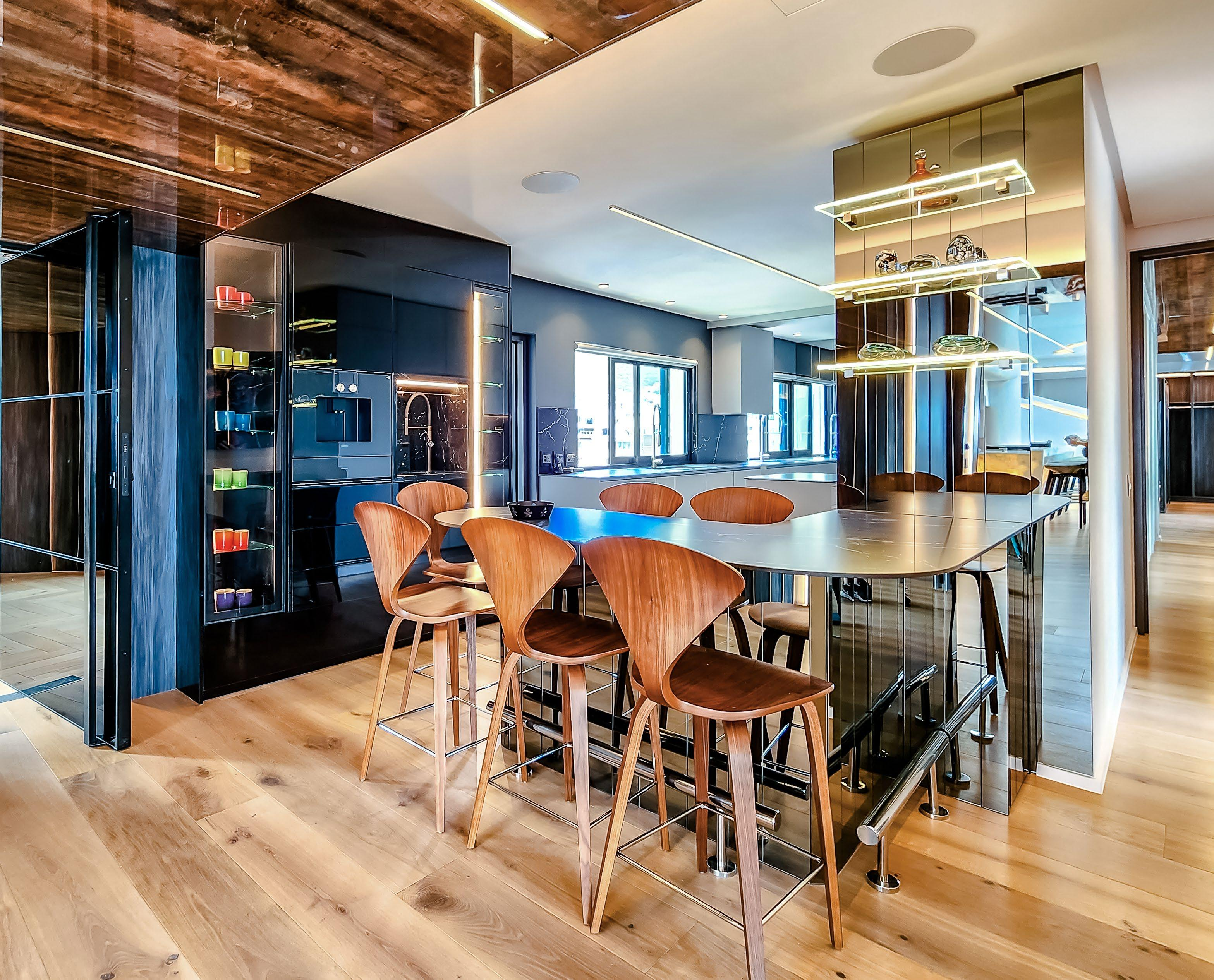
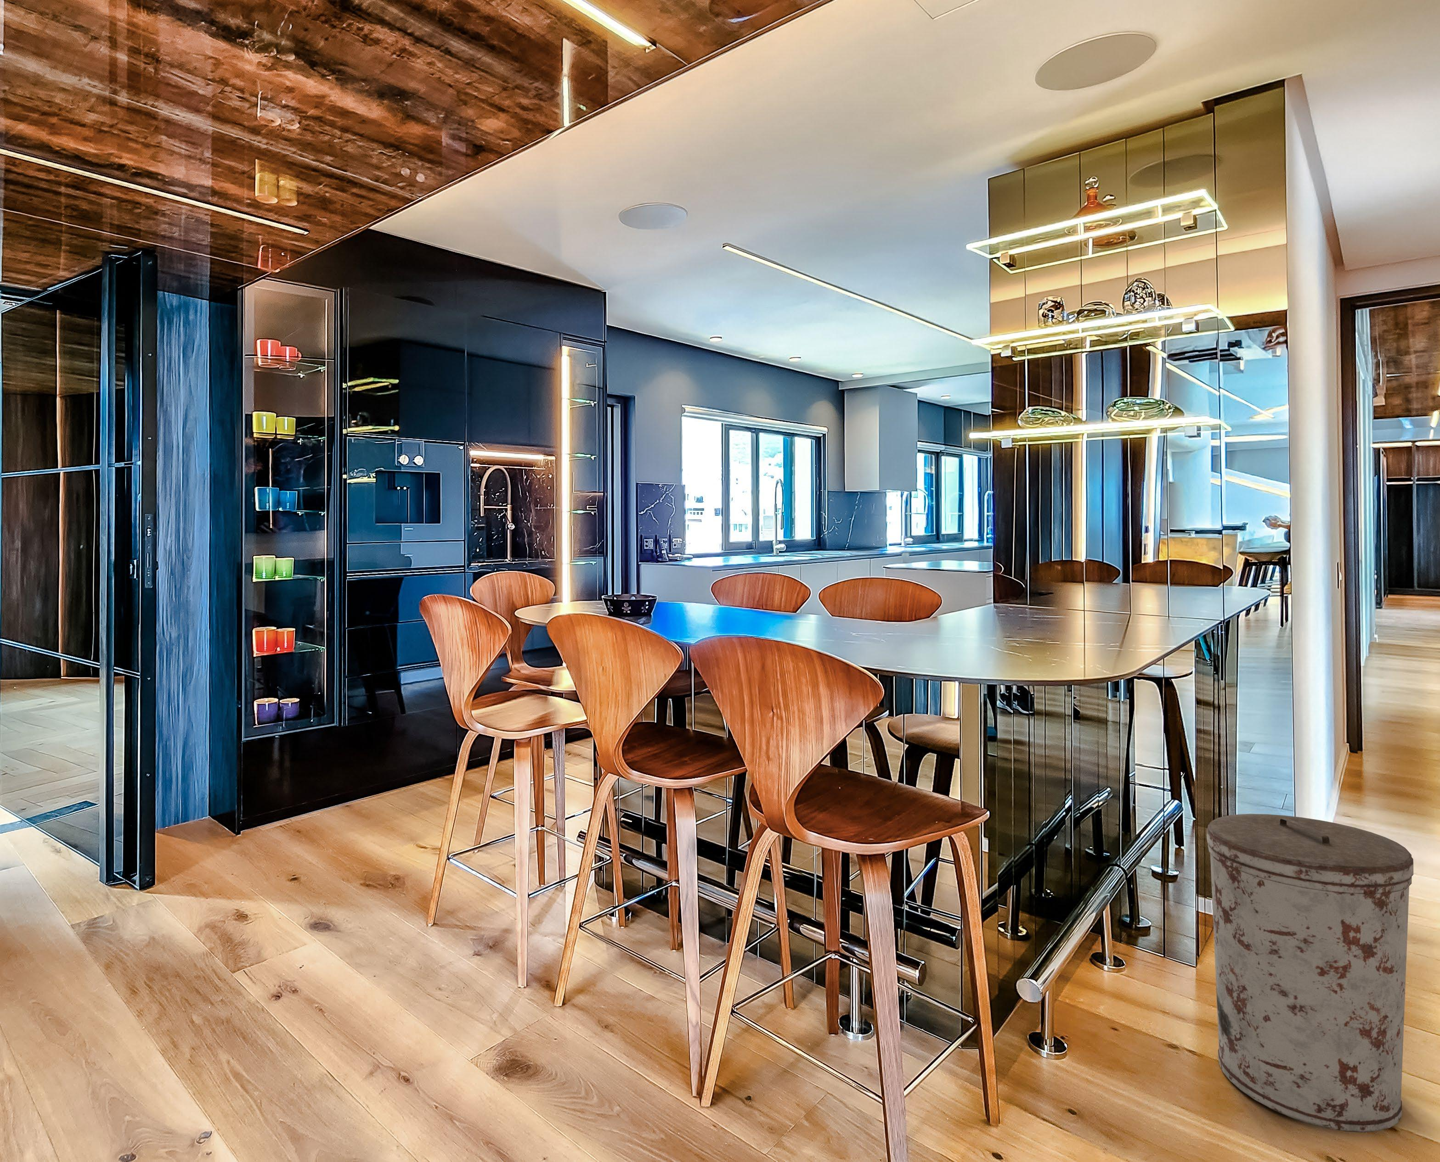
+ trash can [1206,813,1414,1134]
